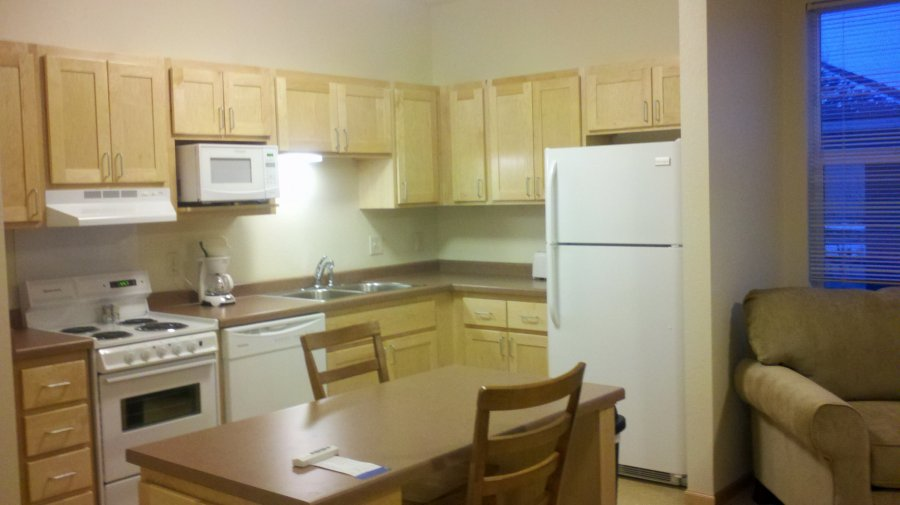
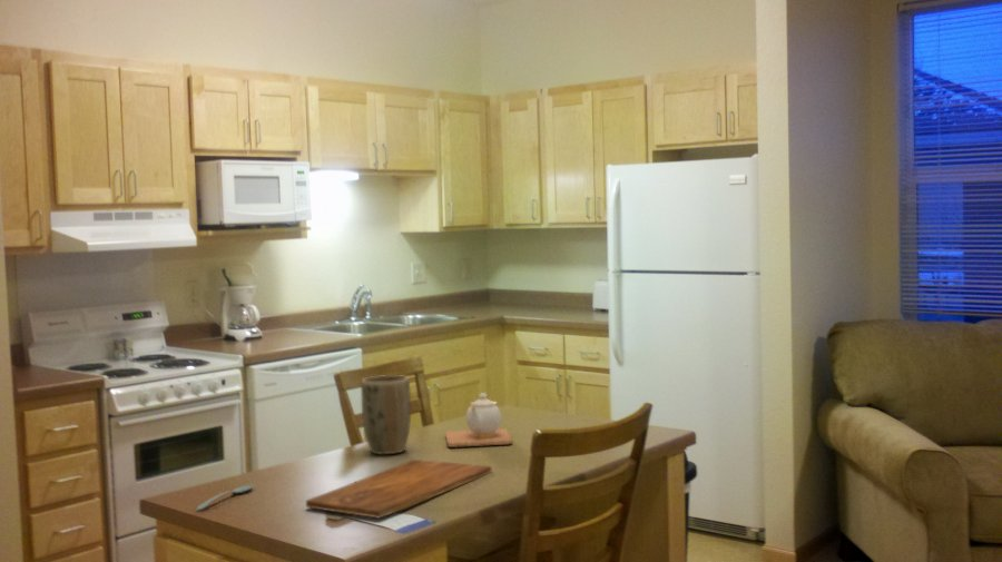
+ cutting board [305,459,493,520]
+ teapot [444,392,513,448]
+ plant pot [361,374,412,455]
+ spoon [195,483,255,512]
